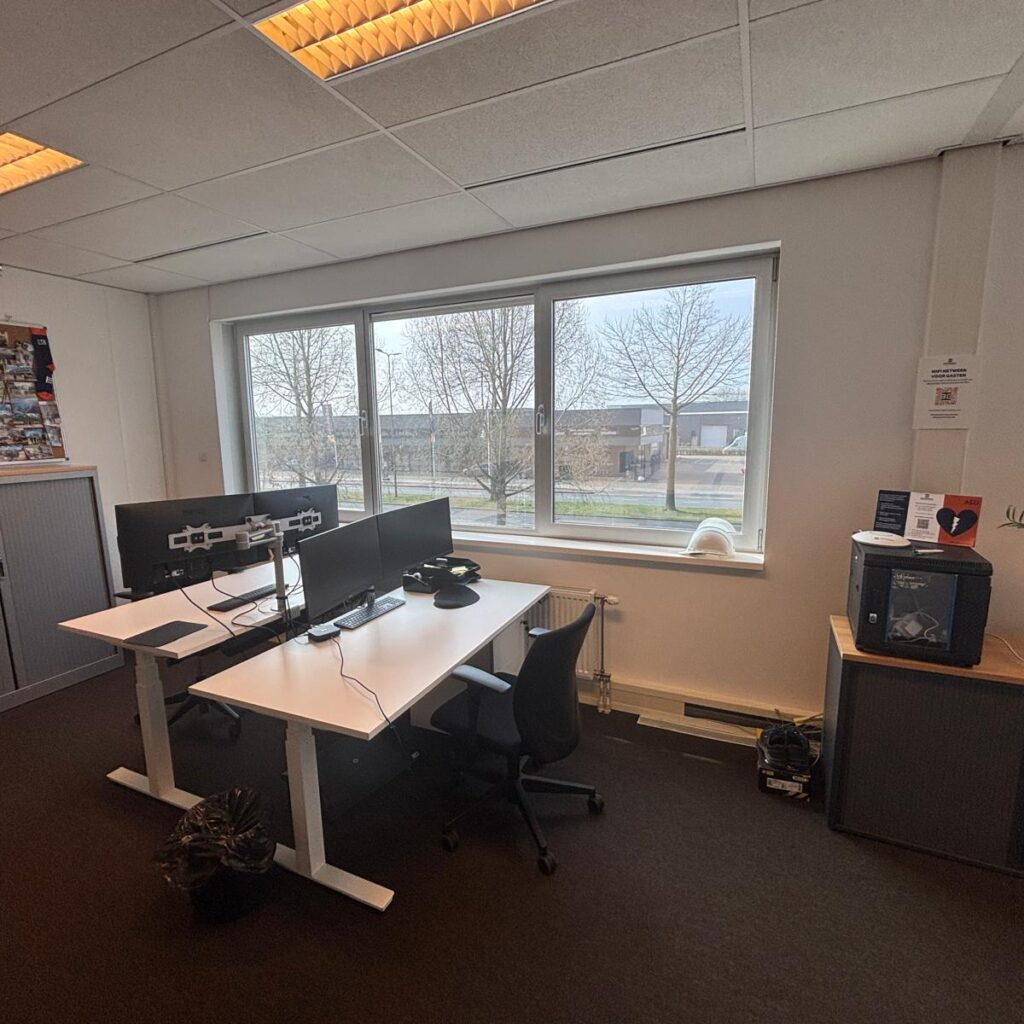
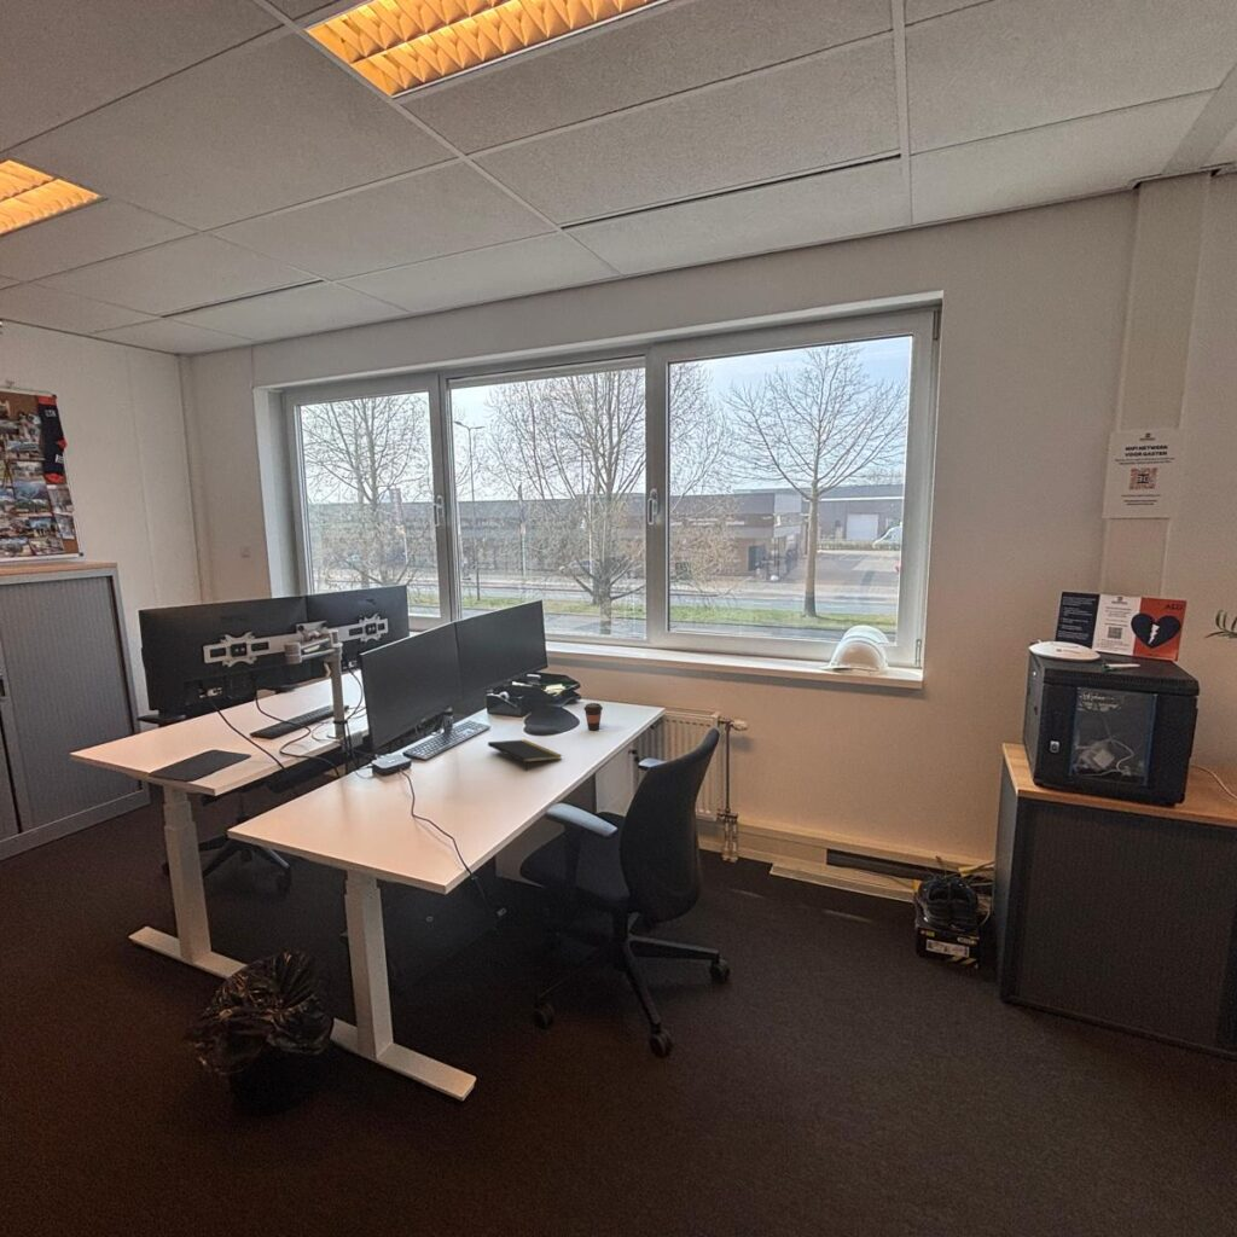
+ notepad [487,738,563,772]
+ coffee cup [582,702,604,732]
